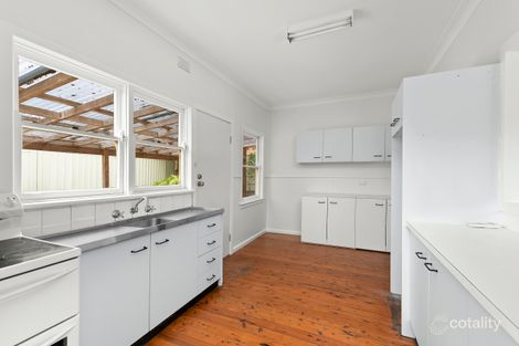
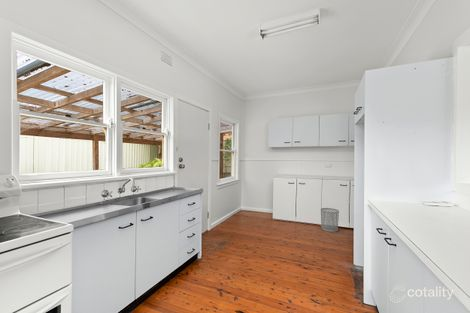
+ waste bin [320,207,340,233]
